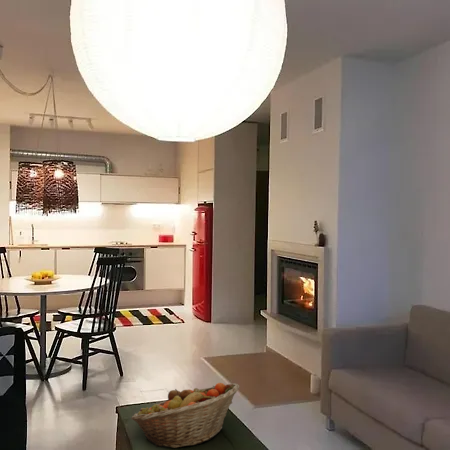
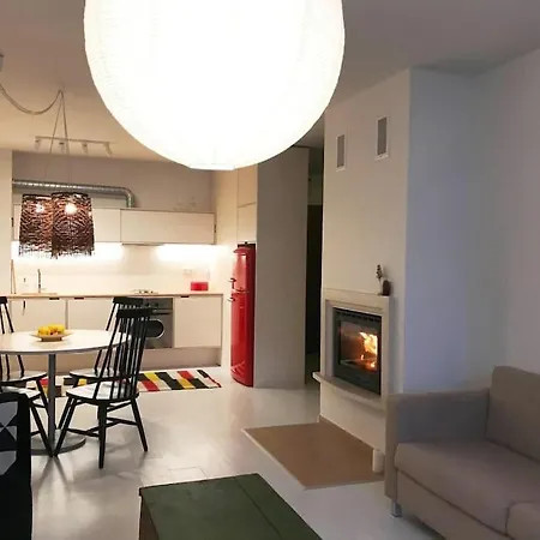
- fruit basket [130,382,240,449]
